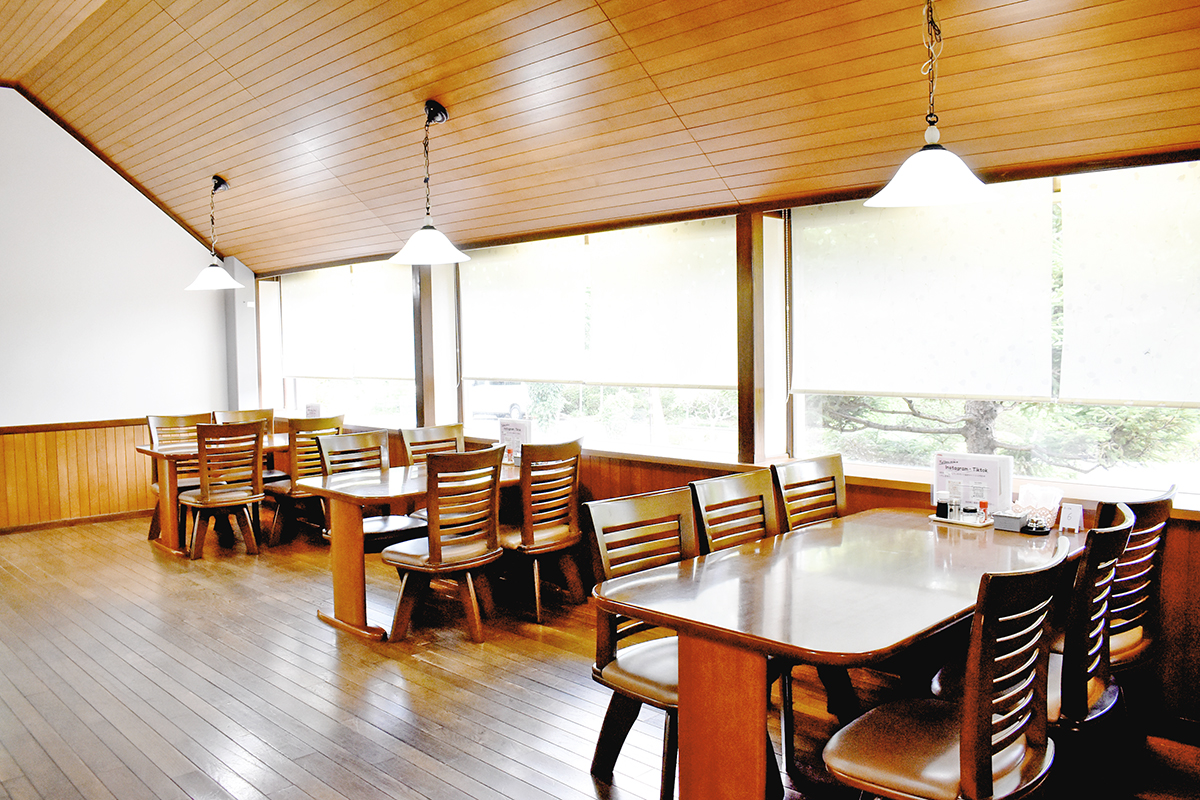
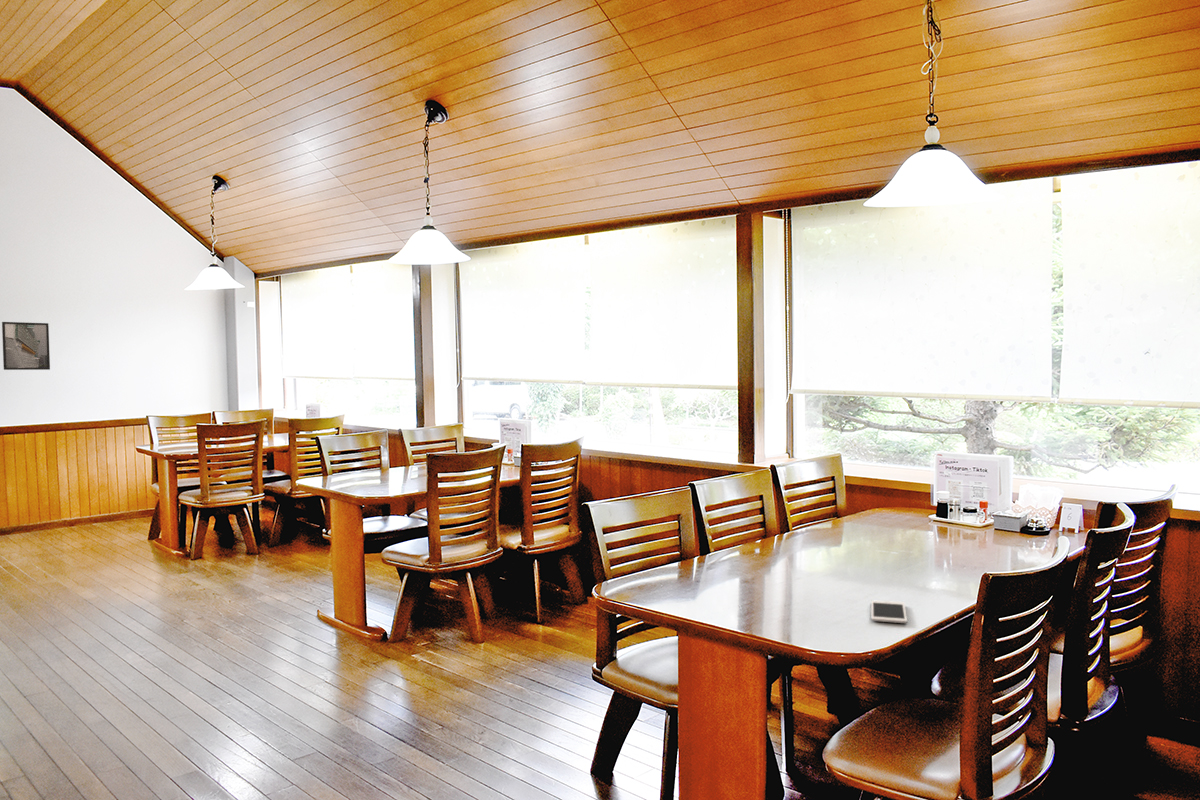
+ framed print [1,321,51,371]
+ cell phone [870,599,908,624]
